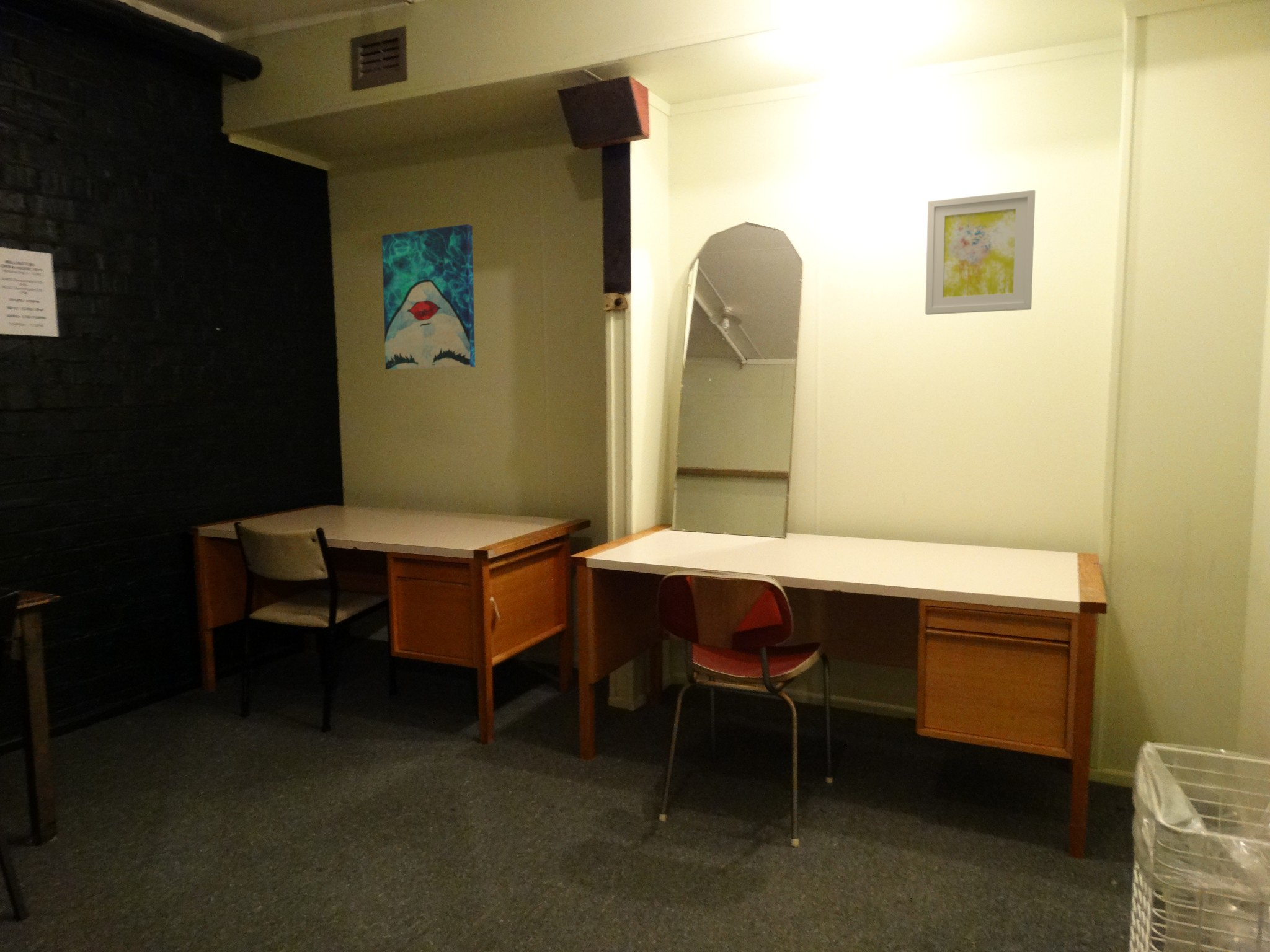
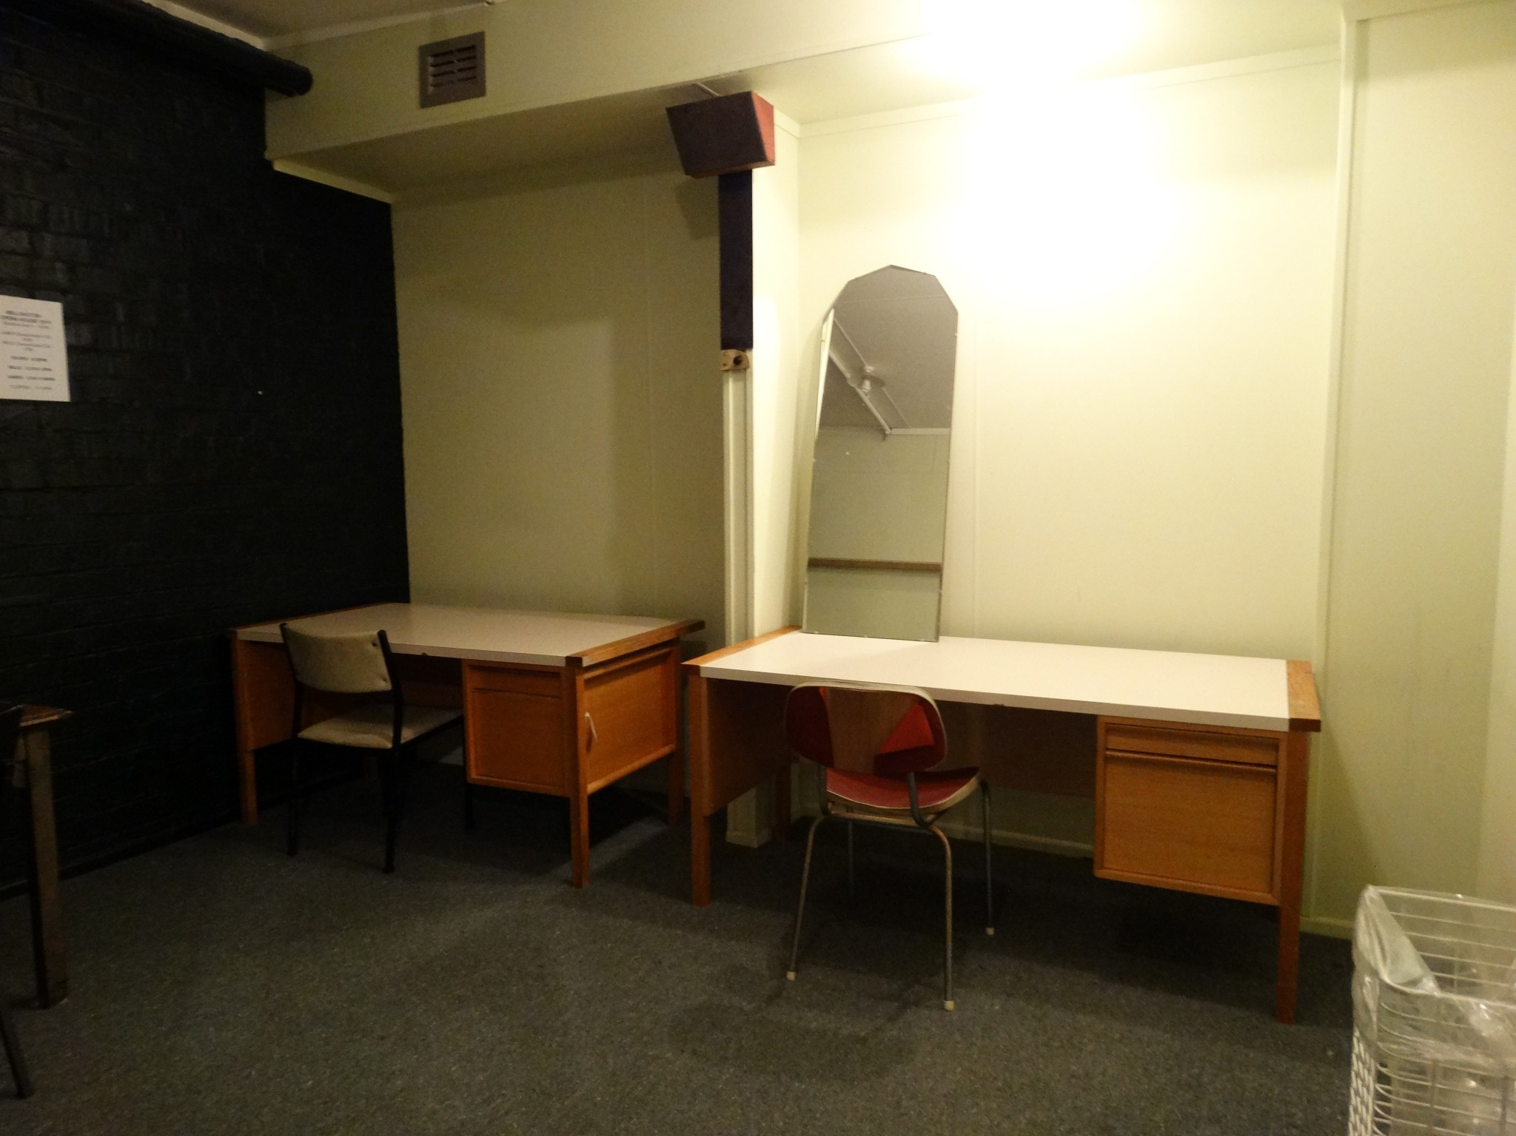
- wall art [925,189,1036,315]
- wall art [381,224,476,371]
